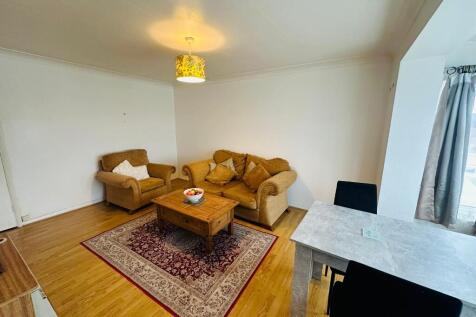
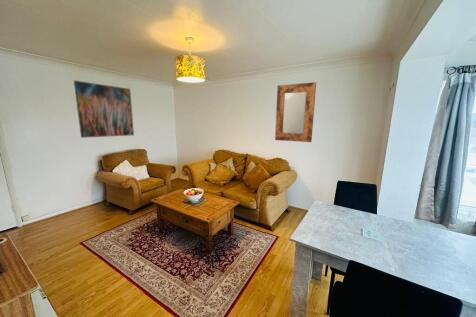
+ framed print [73,79,135,139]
+ home mirror [274,81,317,143]
